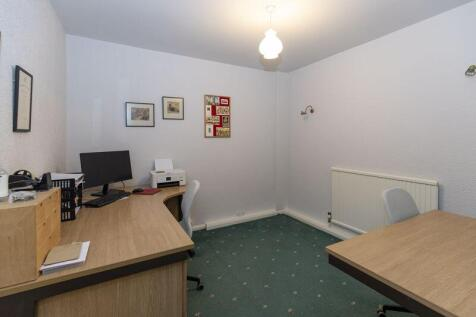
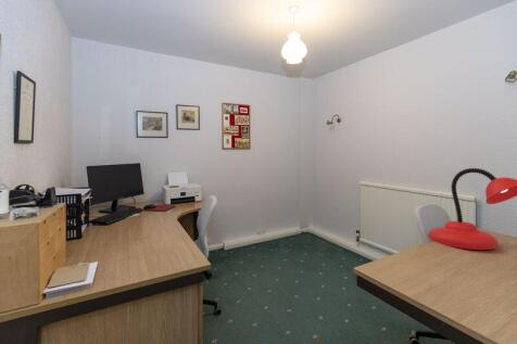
+ desk lamp [428,167,517,251]
